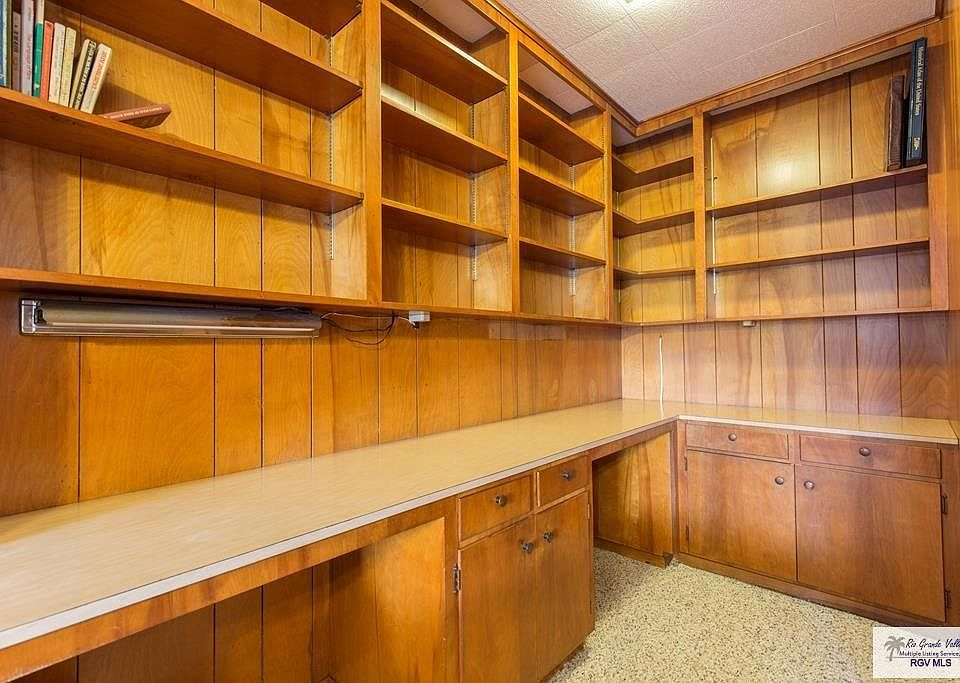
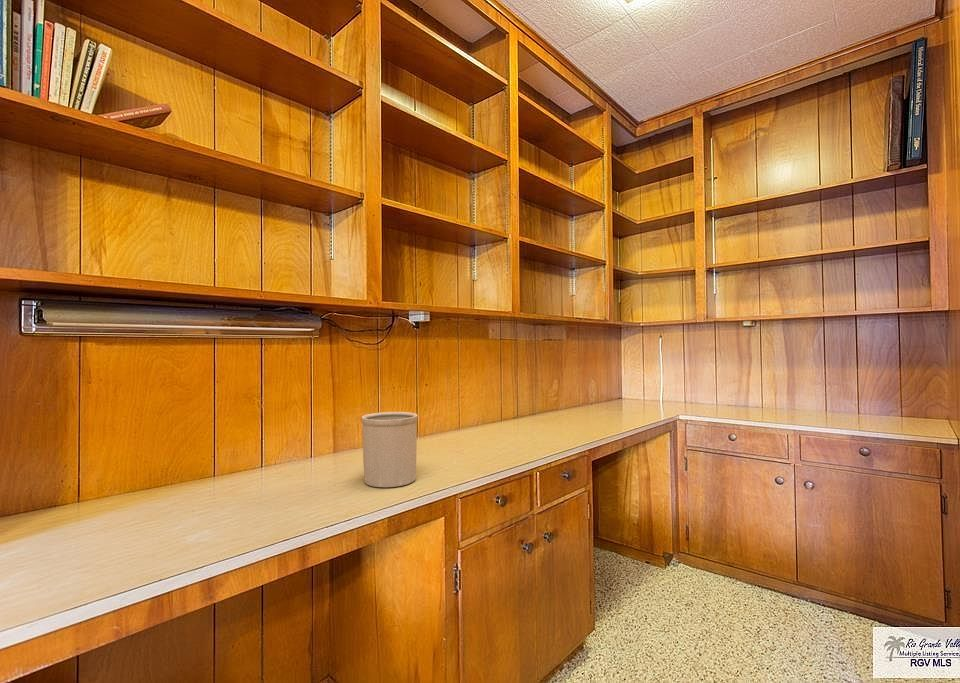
+ utensil holder [360,411,419,488]
